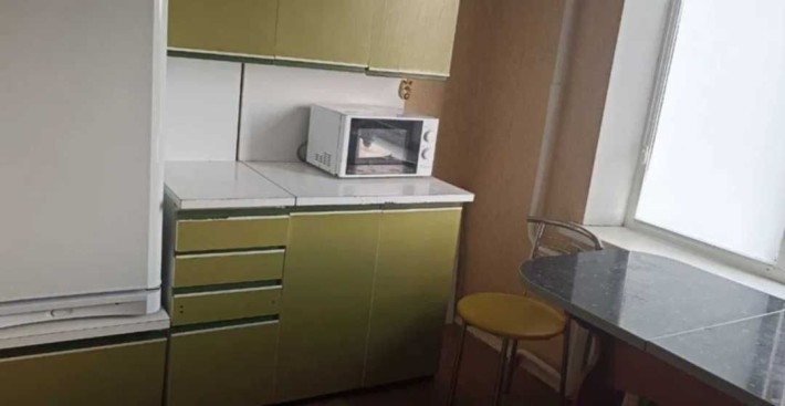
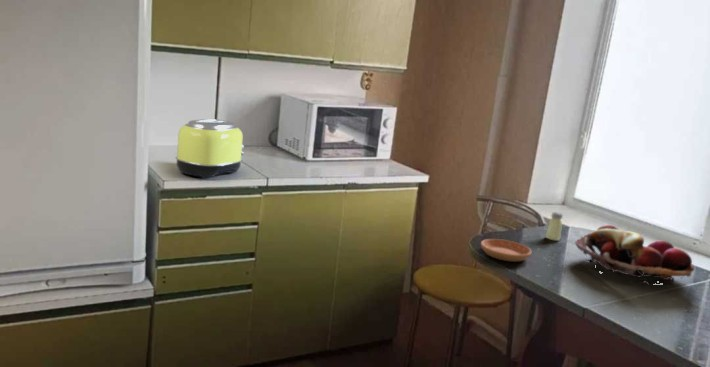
+ saucer [480,238,532,263]
+ toaster [175,118,245,179]
+ fruit basket [574,224,695,286]
+ saltshaker [545,211,564,242]
